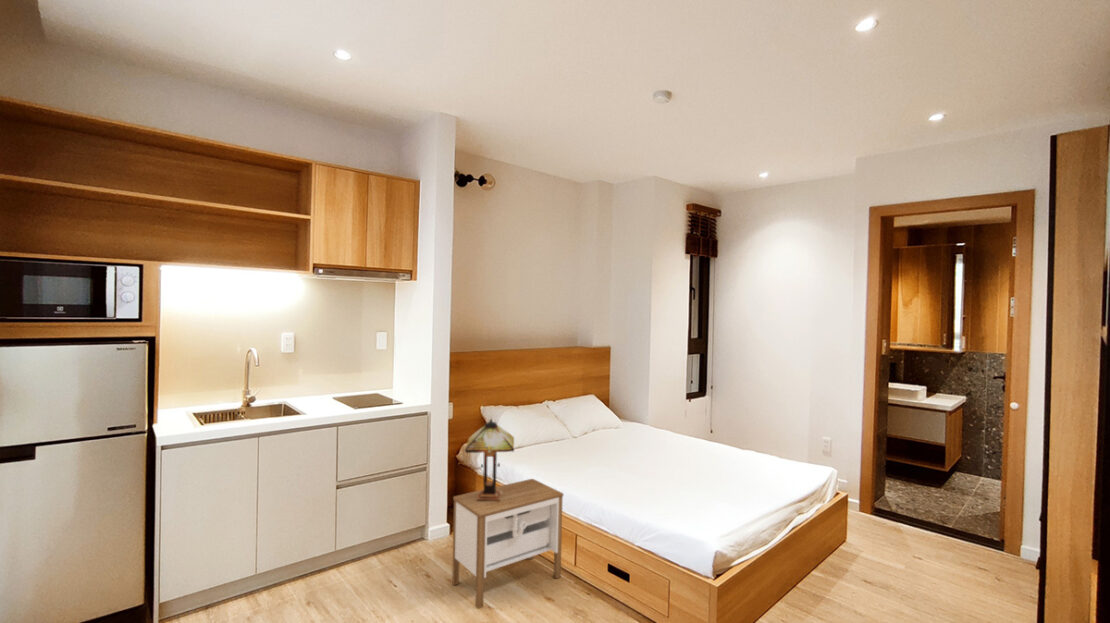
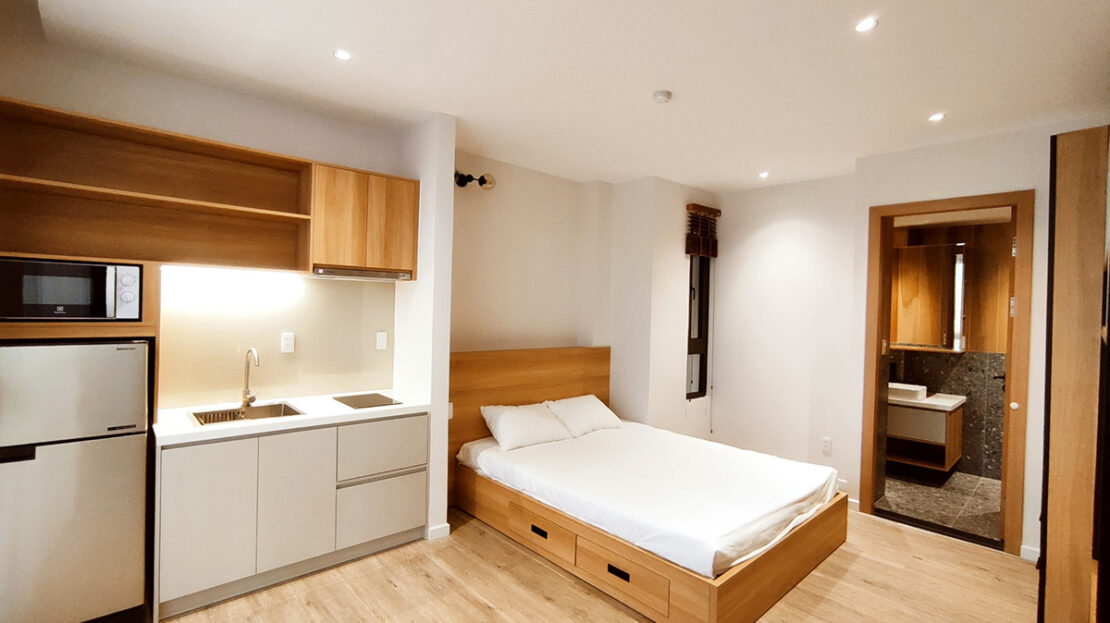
- table lamp [464,418,515,501]
- nightstand [451,478,564,610]
